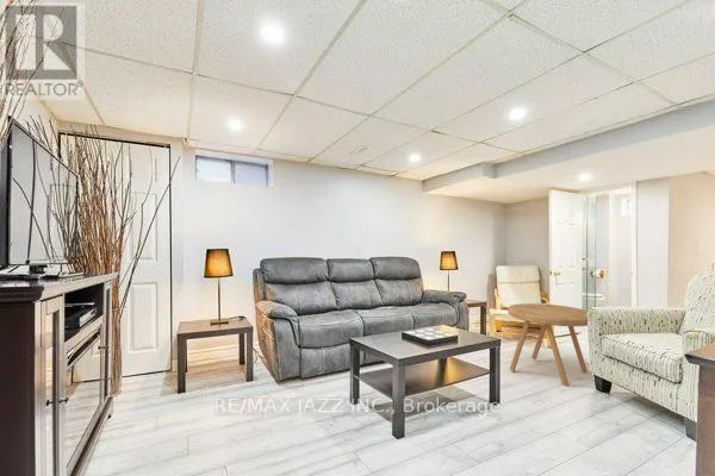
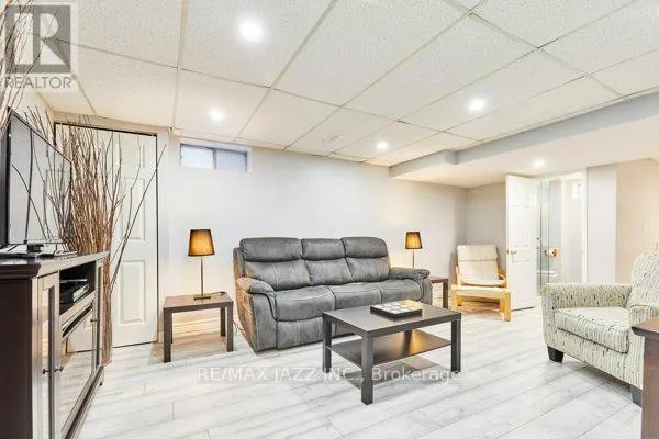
- side table [506,302,589,388]
